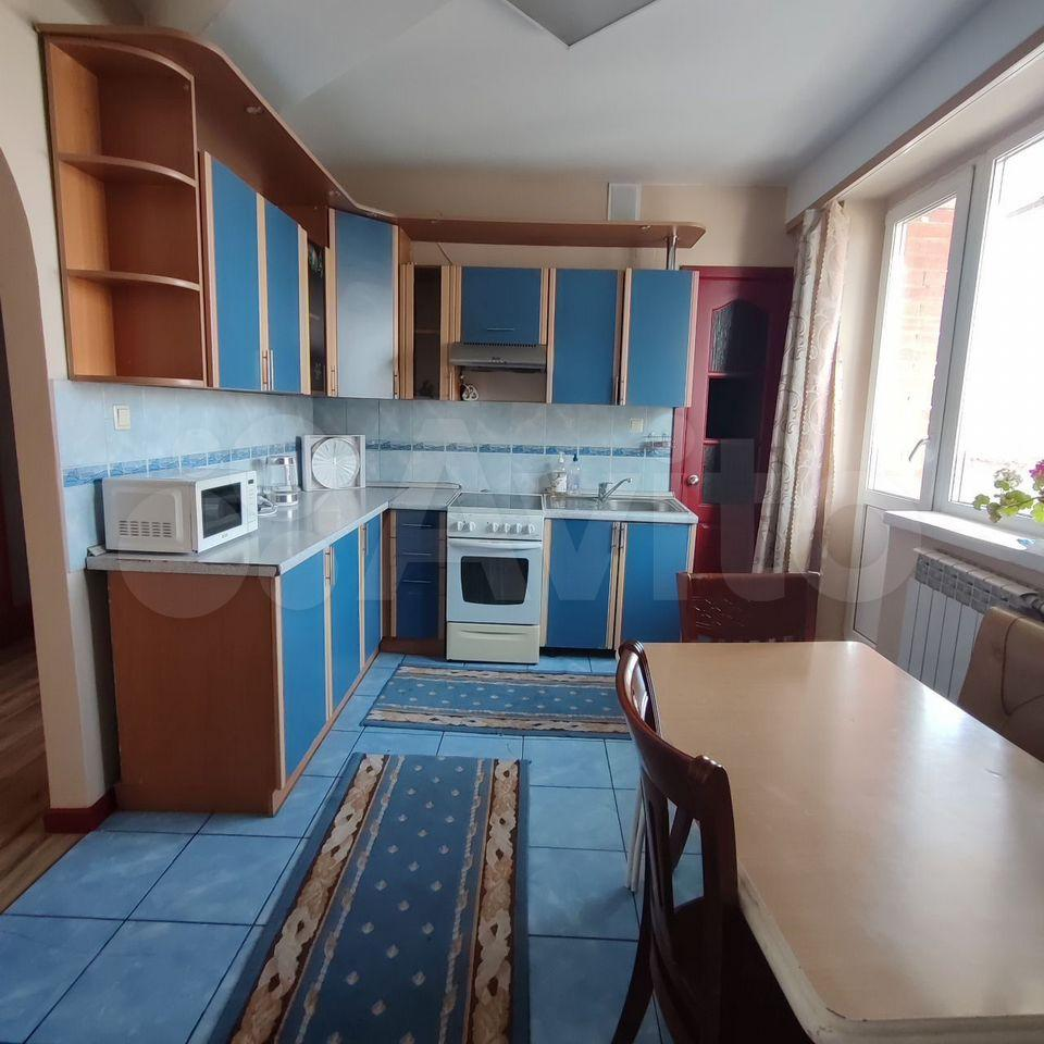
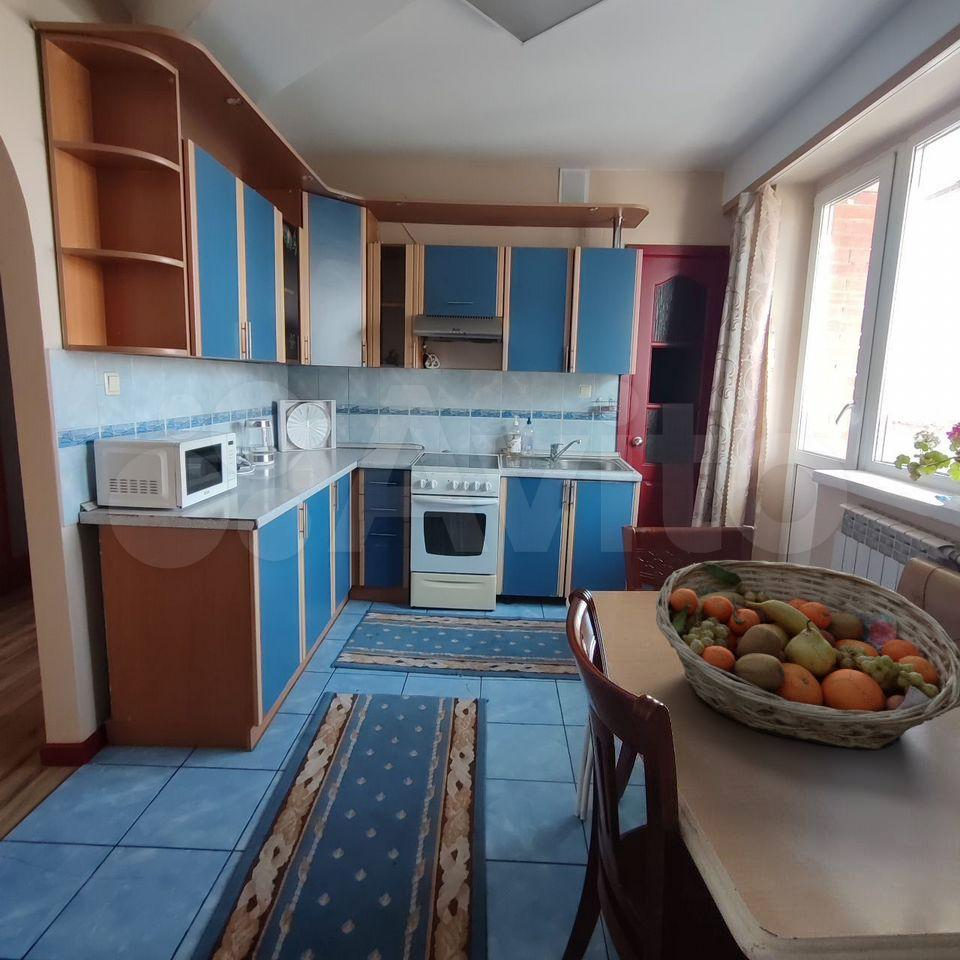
+ fruit basket [655,559,960,750]
